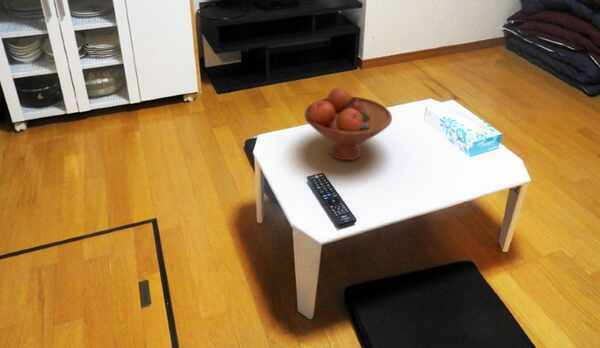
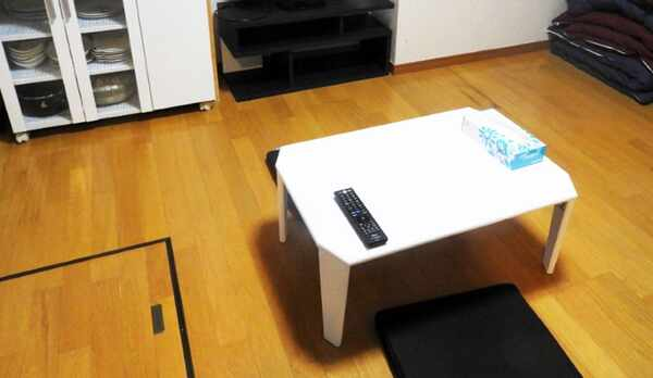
- fruit bowl [303,86,393,161]
